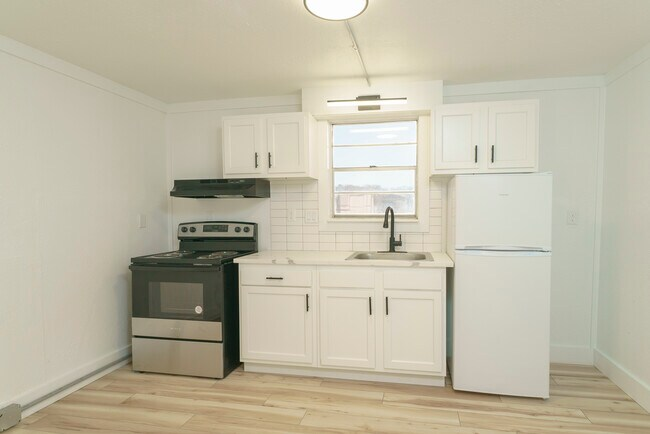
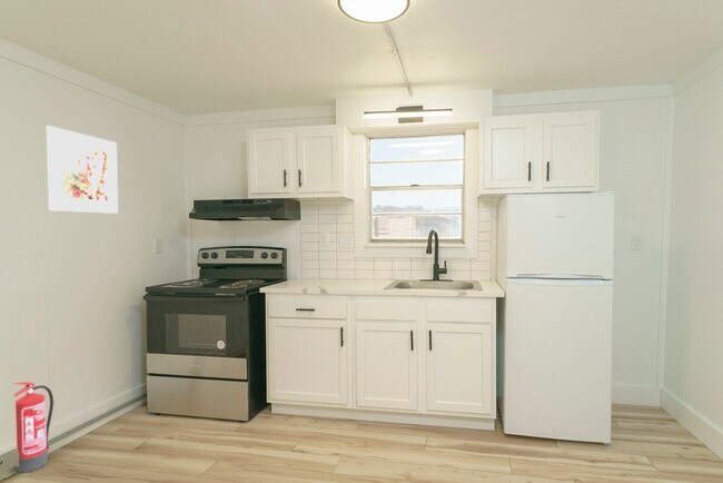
+ fire extinguisher [12,381,55,474]
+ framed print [46,125,119,215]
